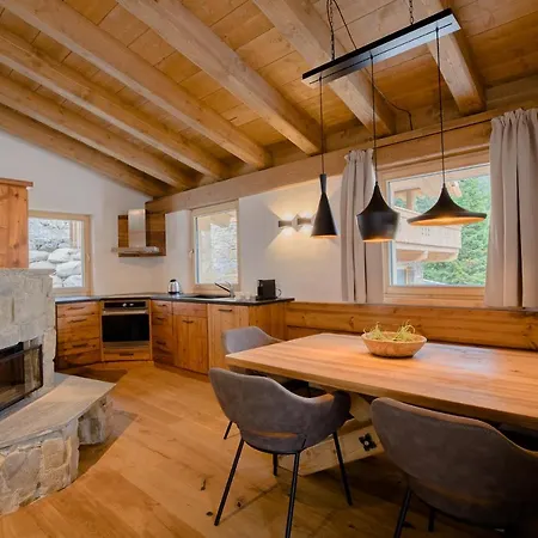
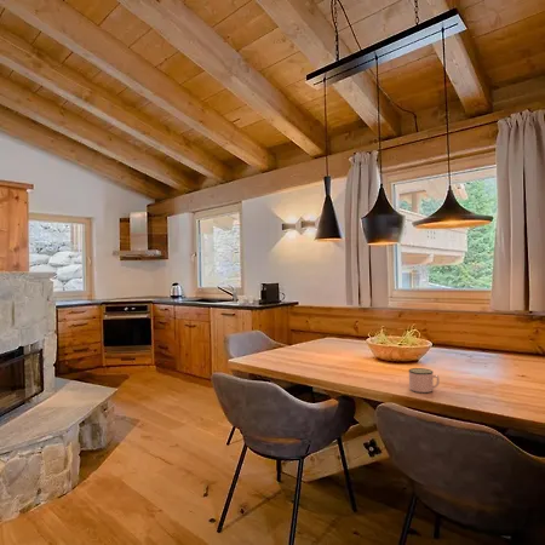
+ mug [408,367,441,394]
